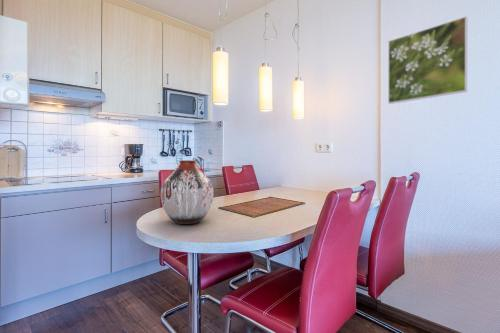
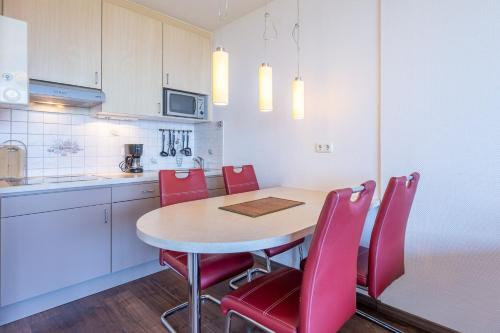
- vase [160,159,215,225]
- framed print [387,15,468,105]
